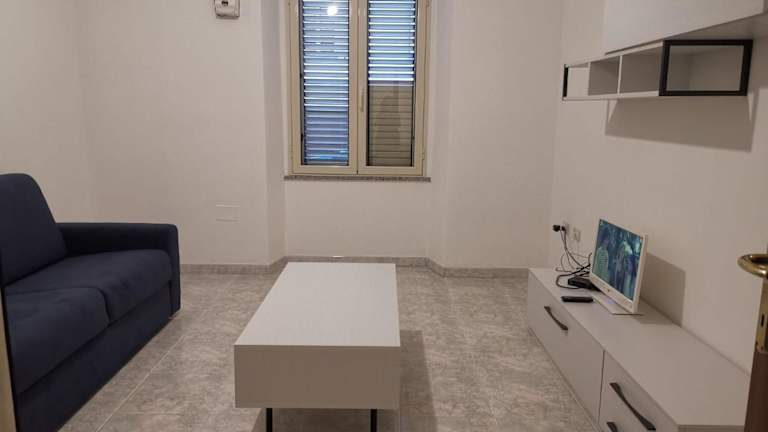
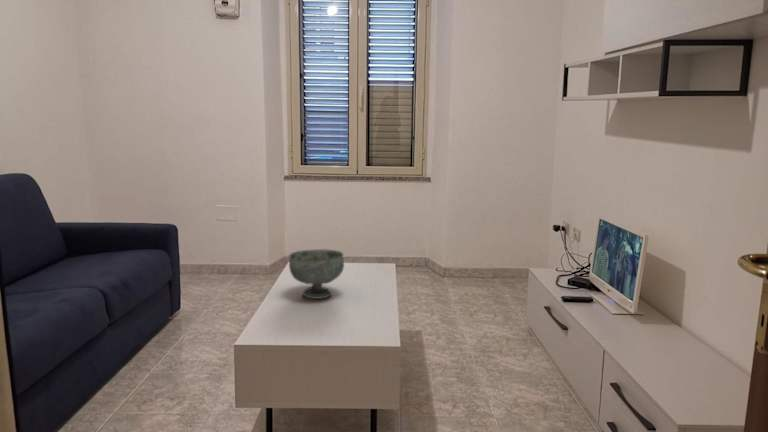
+ decorative bowl [288,248,345,300]
